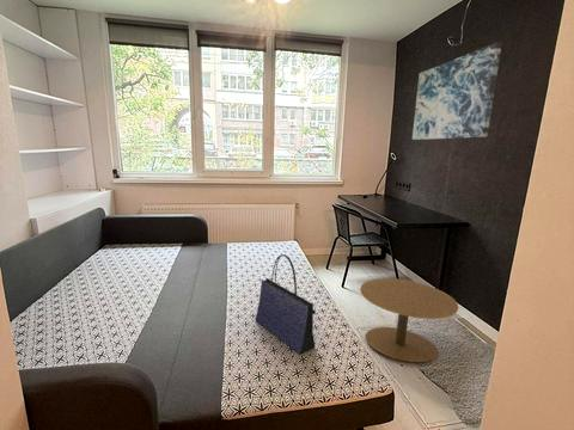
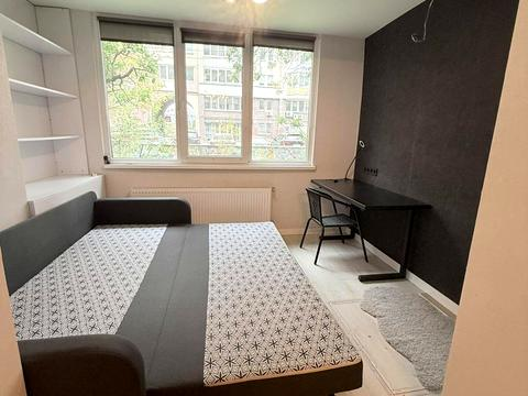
- tote bag [255,253,317,356]
- side table [359,277,459,363]
- wall art [411,41,503,141]
